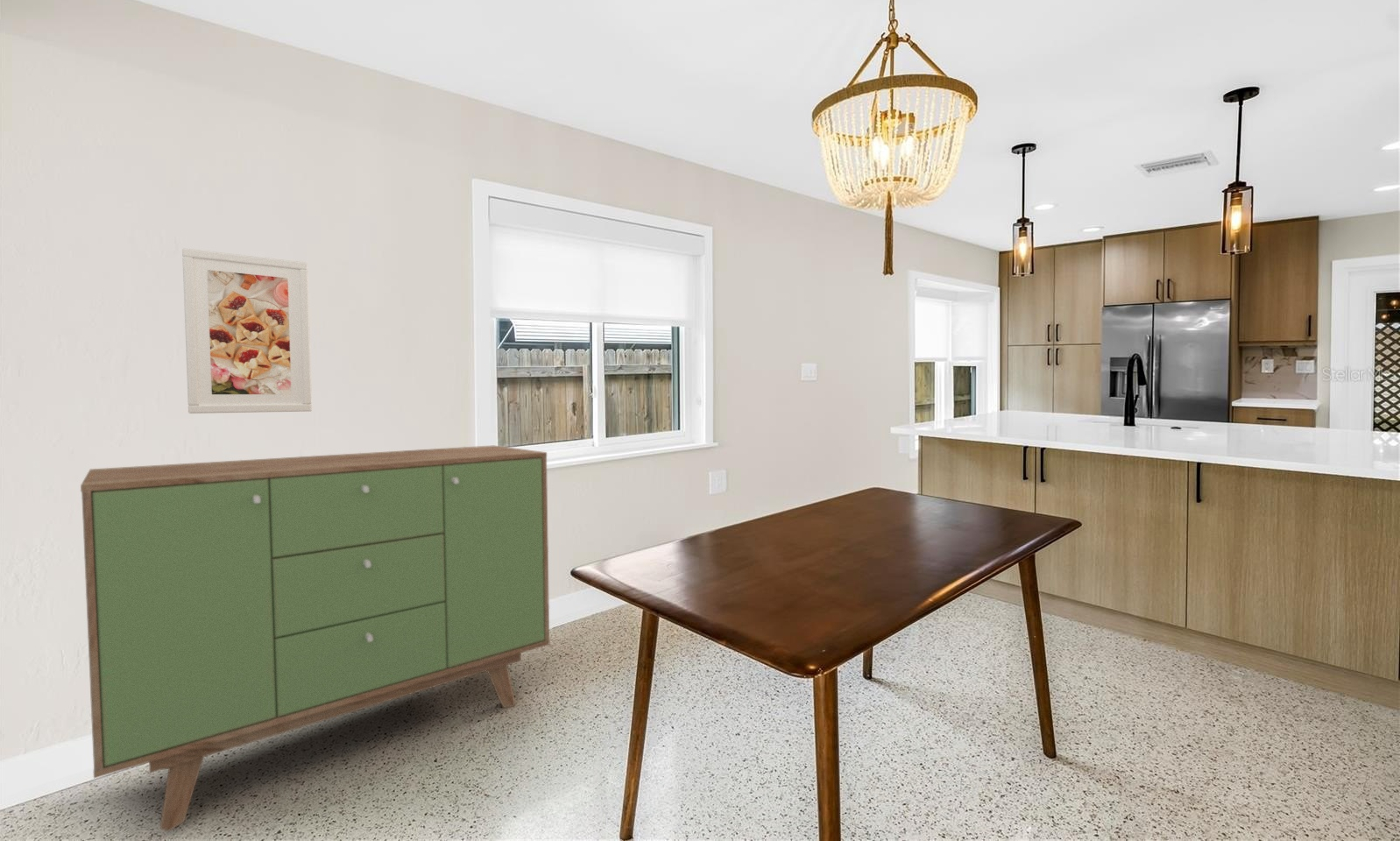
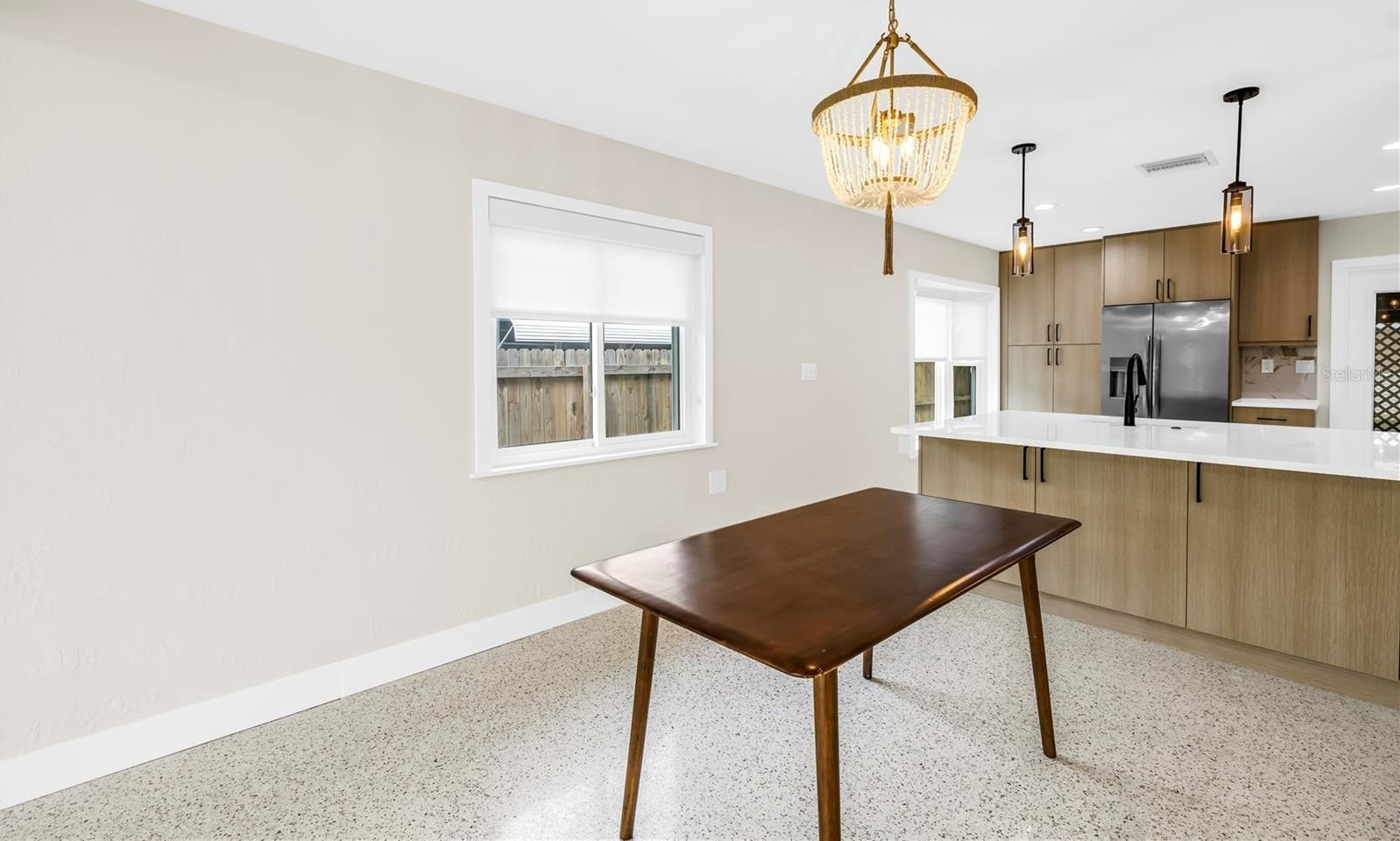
- sideboard [80,445,550,832]
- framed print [181,247,313,414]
